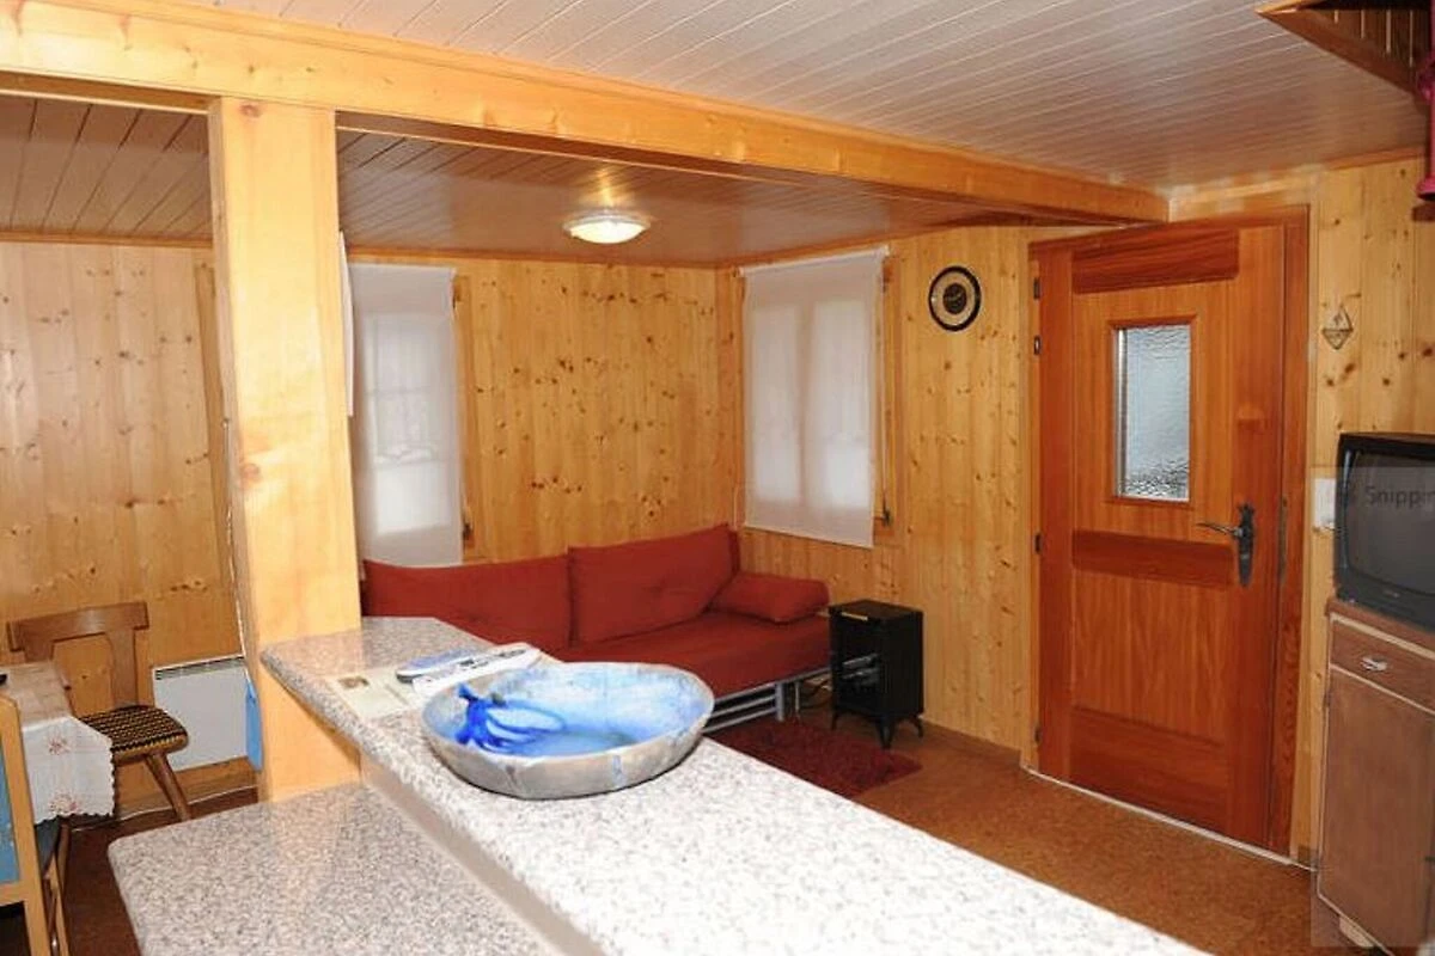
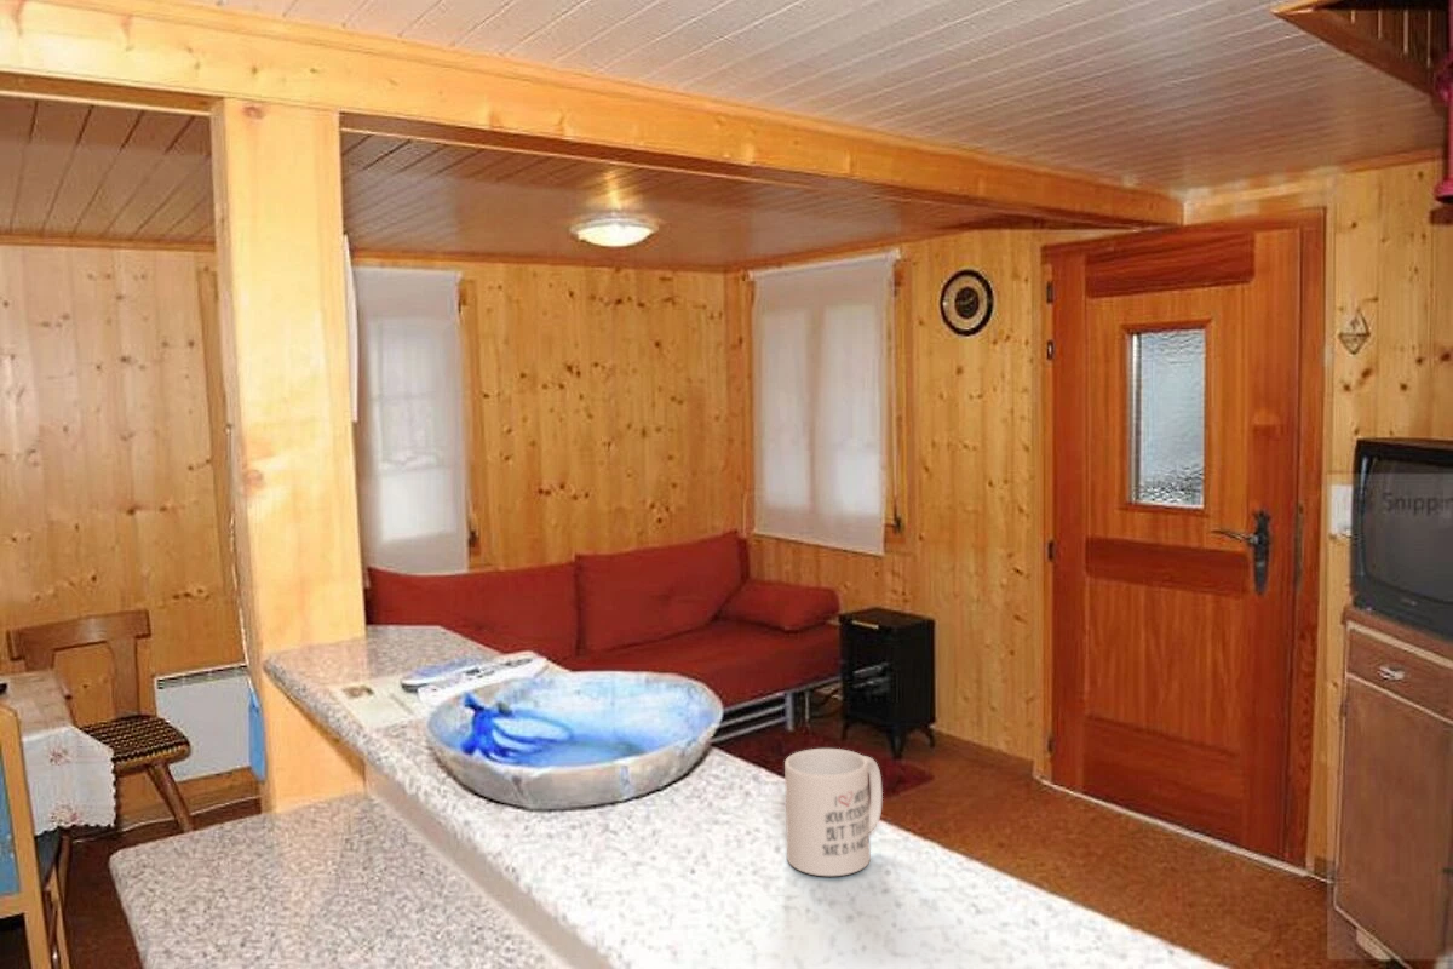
+ mug [783,747,884,877]
